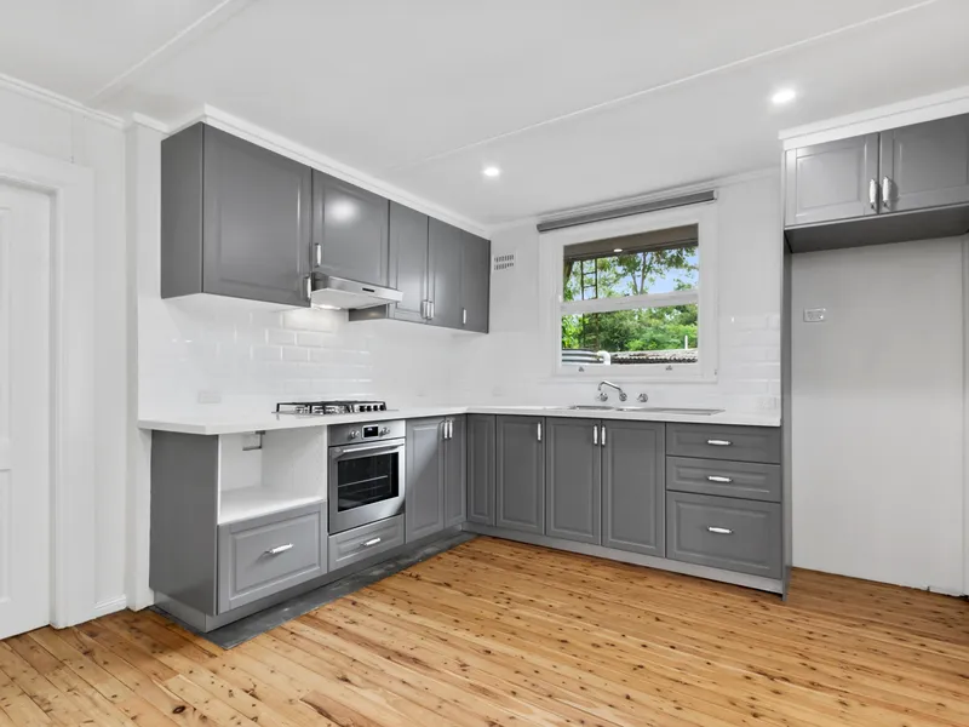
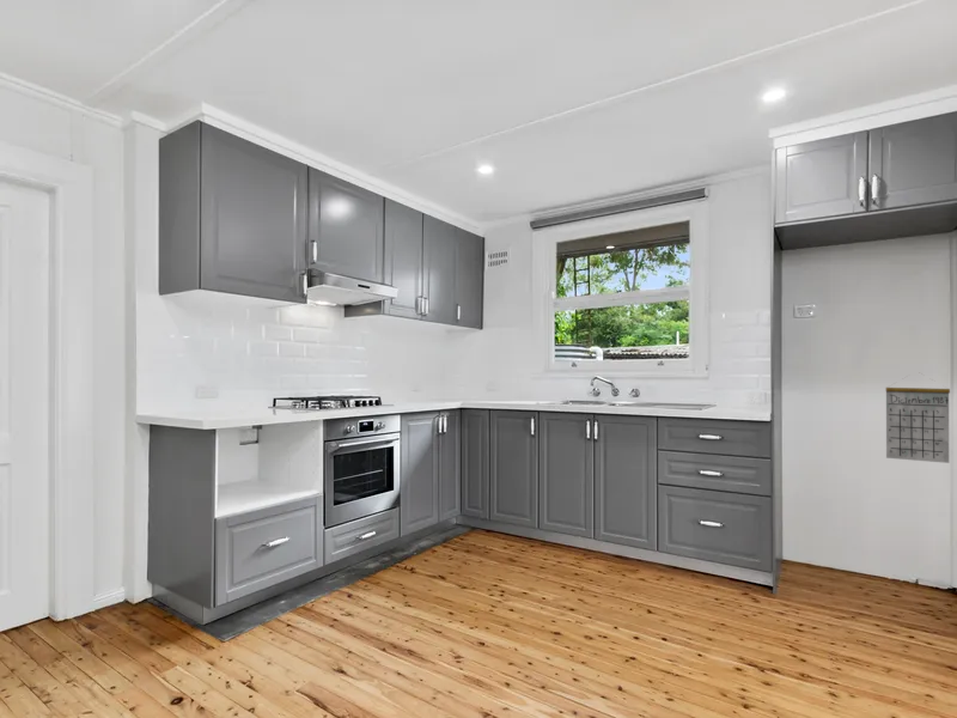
+ calendar [885,372,951,464]
